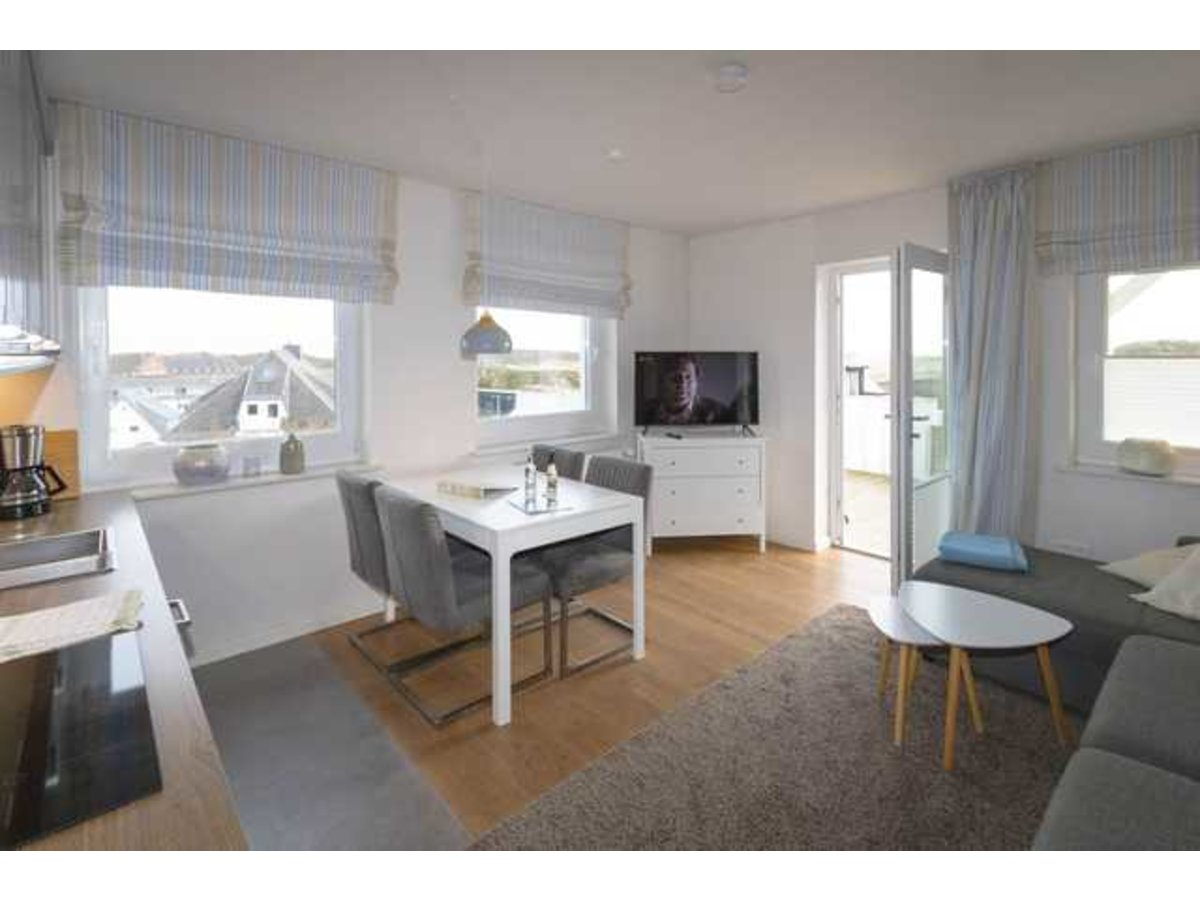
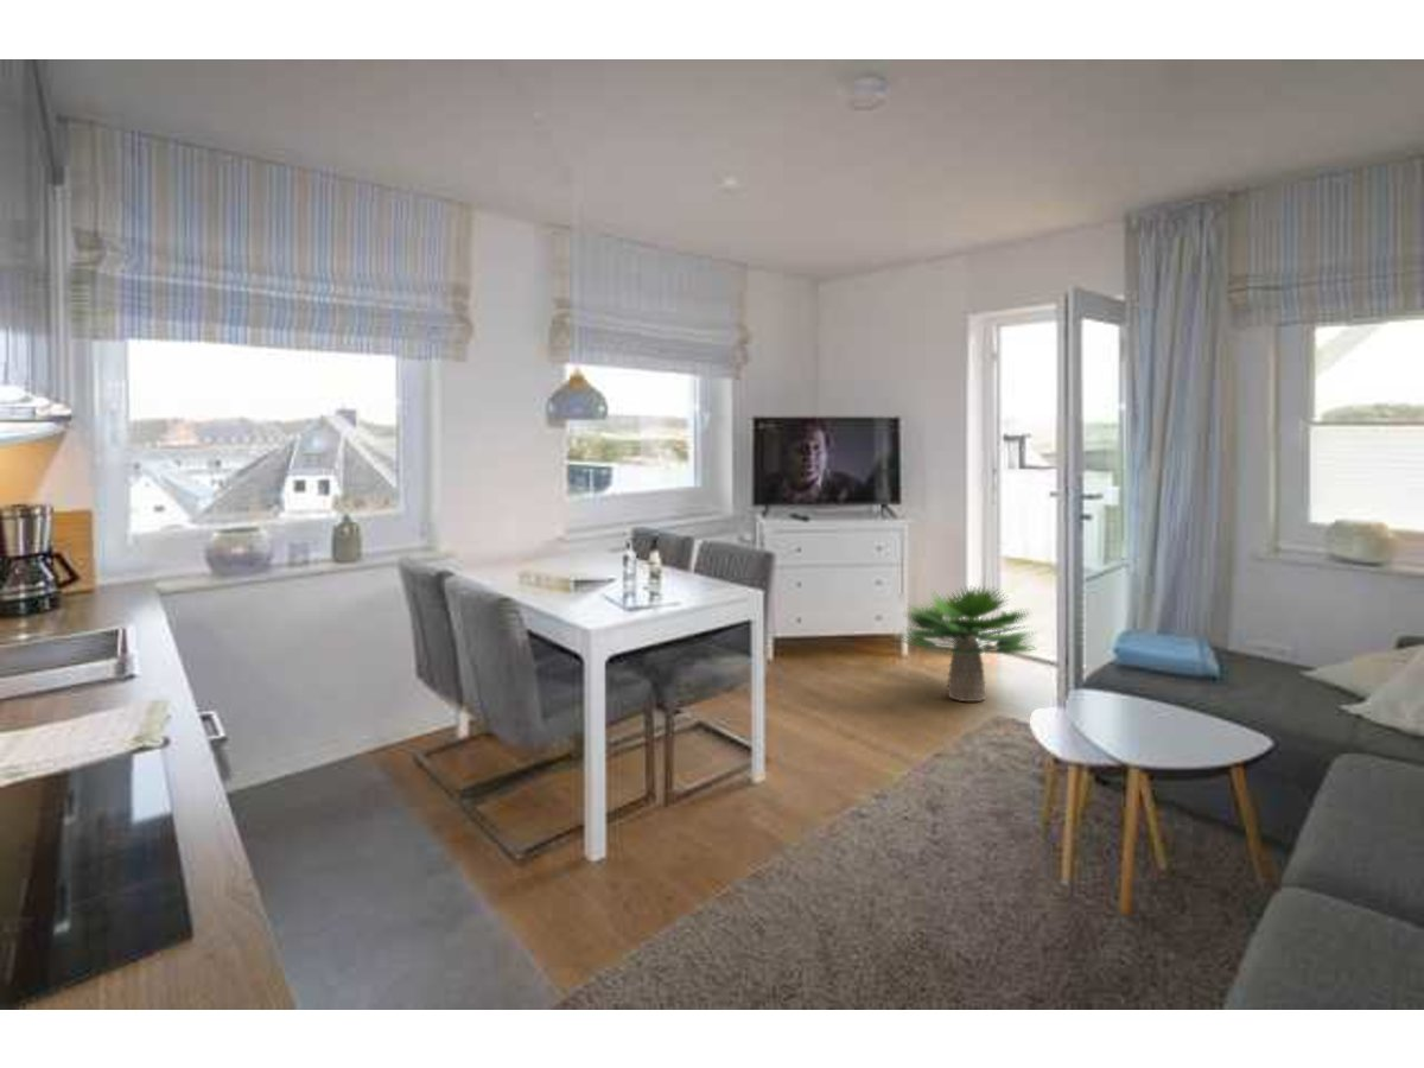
+ potted plant [898,583,1037,703]
